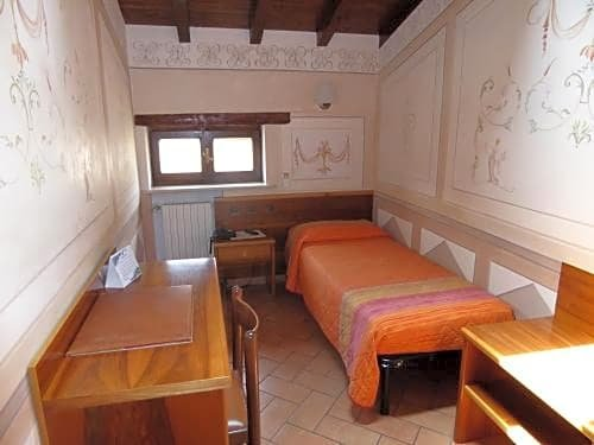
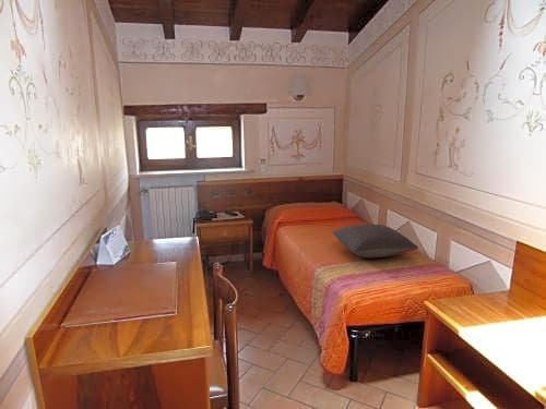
+ pillow [331,224,419,258]
